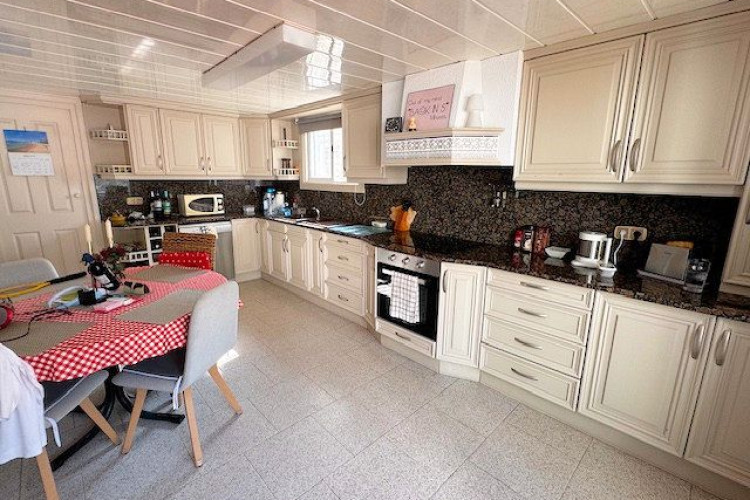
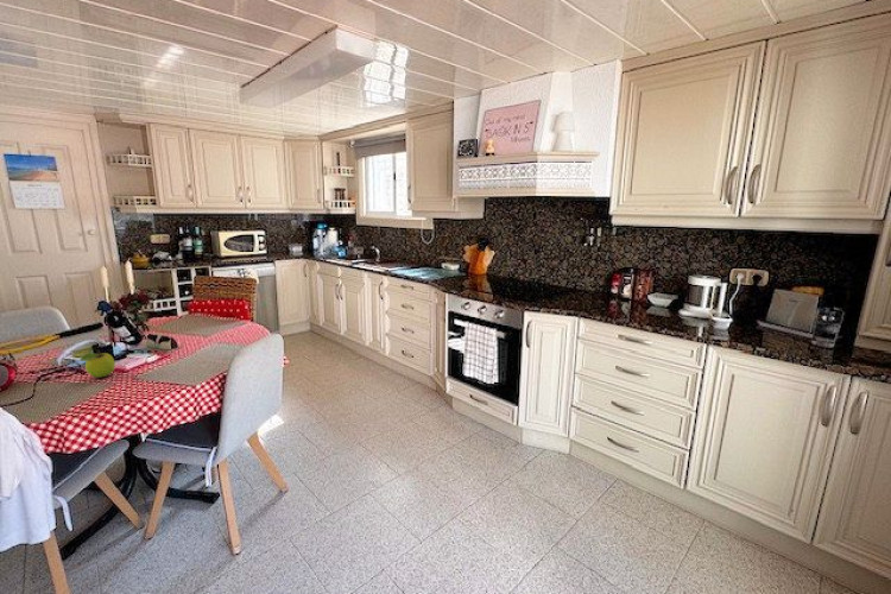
+ fruit [80,349,116,379]
